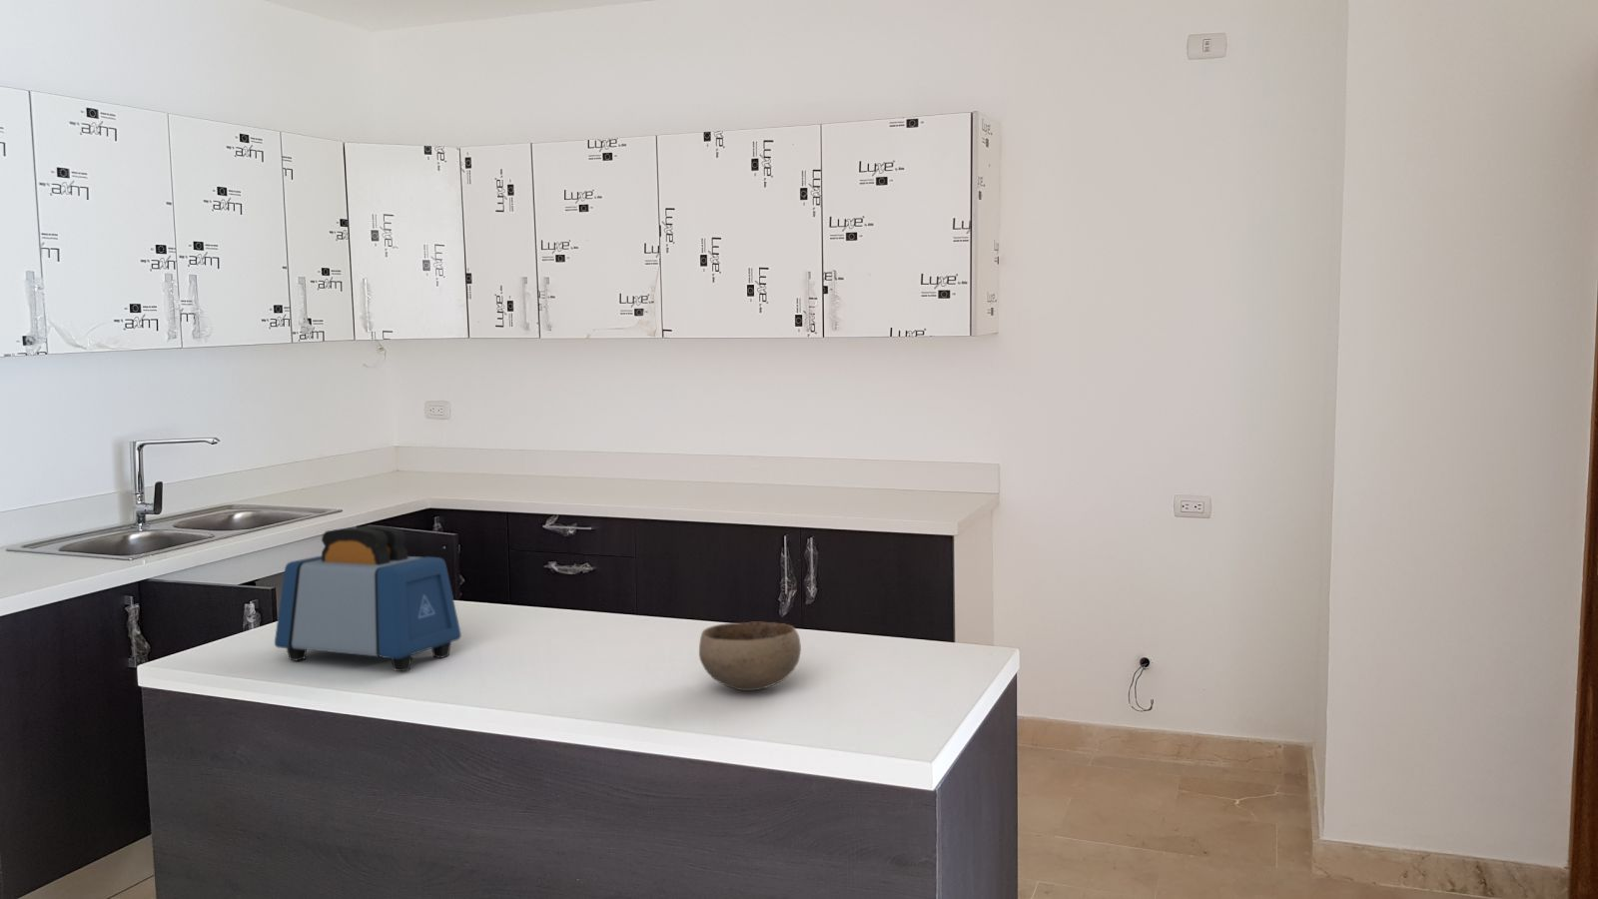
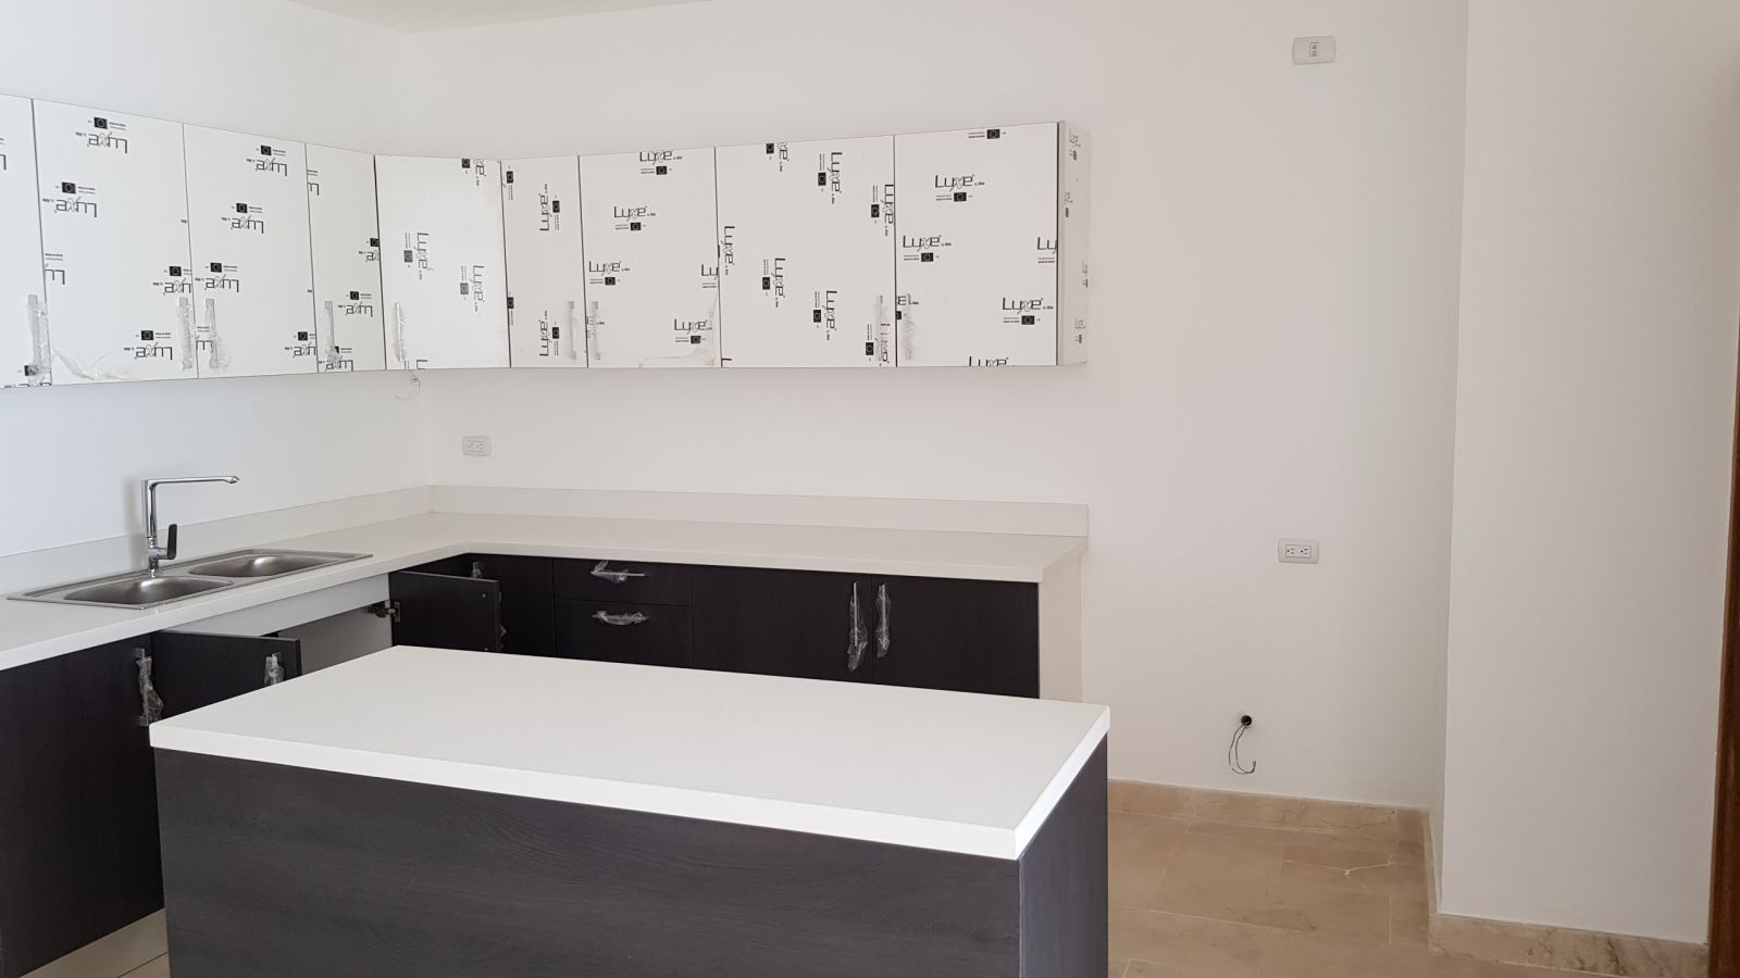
- toaster [273,525,462,672]
- bowl [698,621,802,692]
